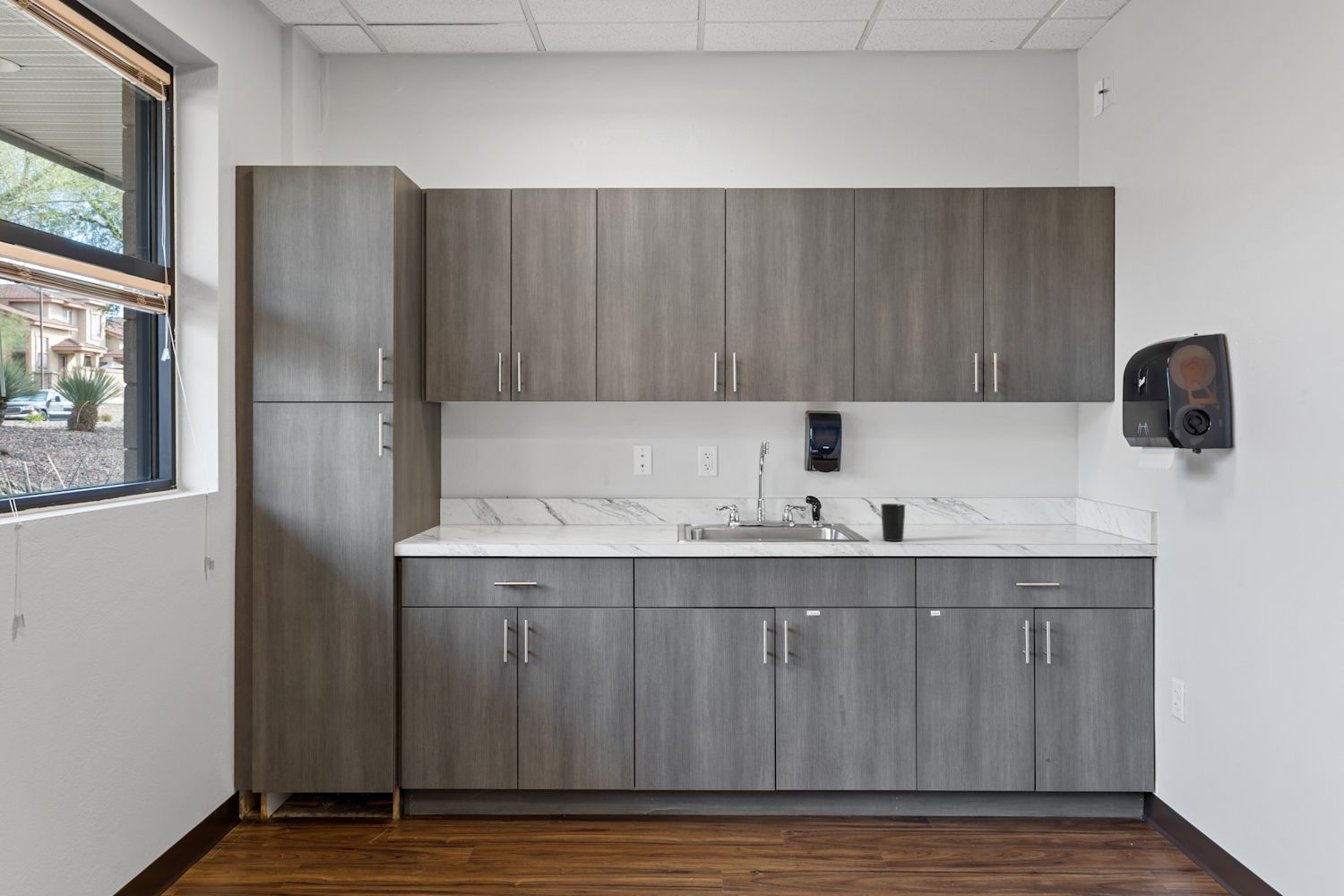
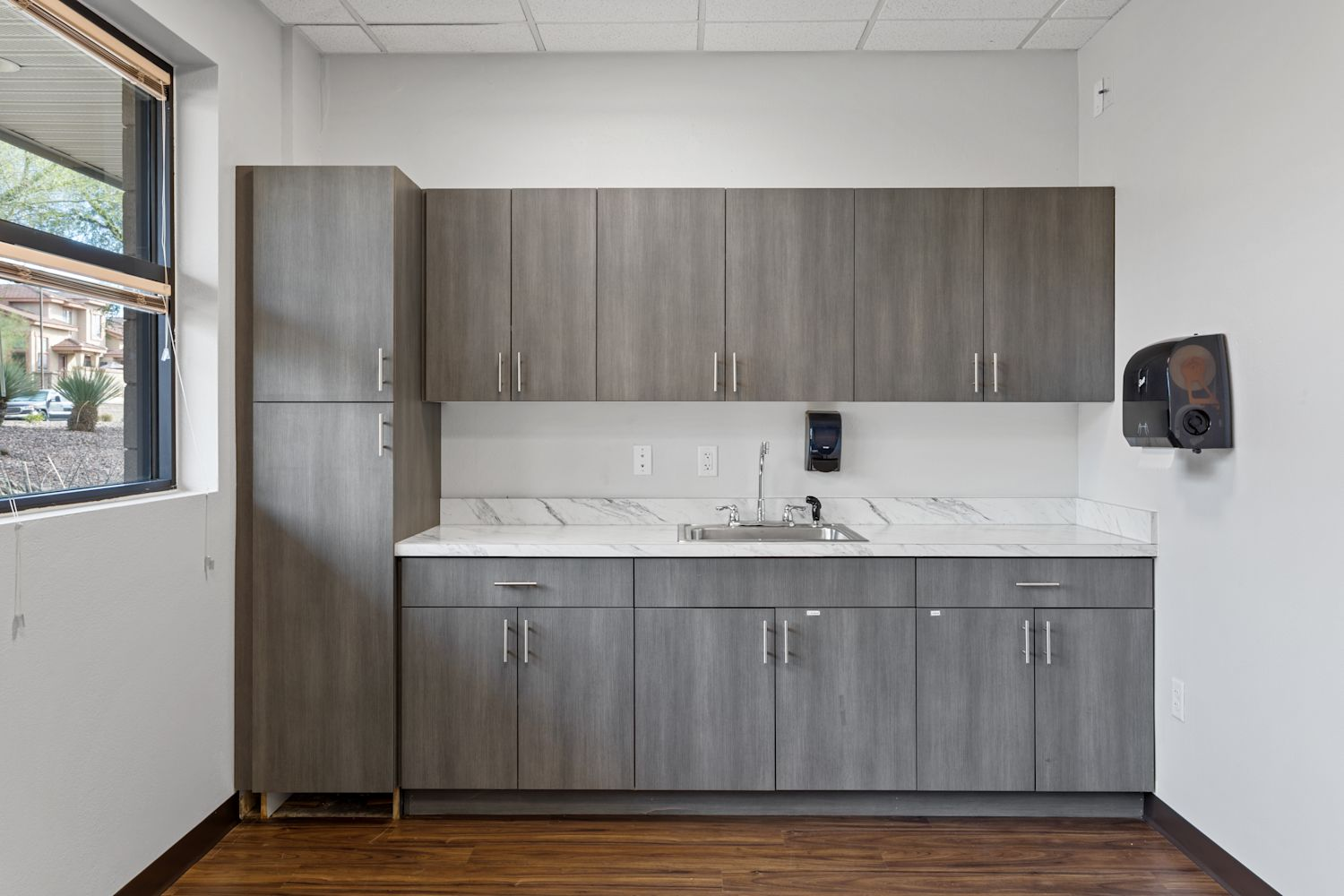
- cup [880,503,906,542]
